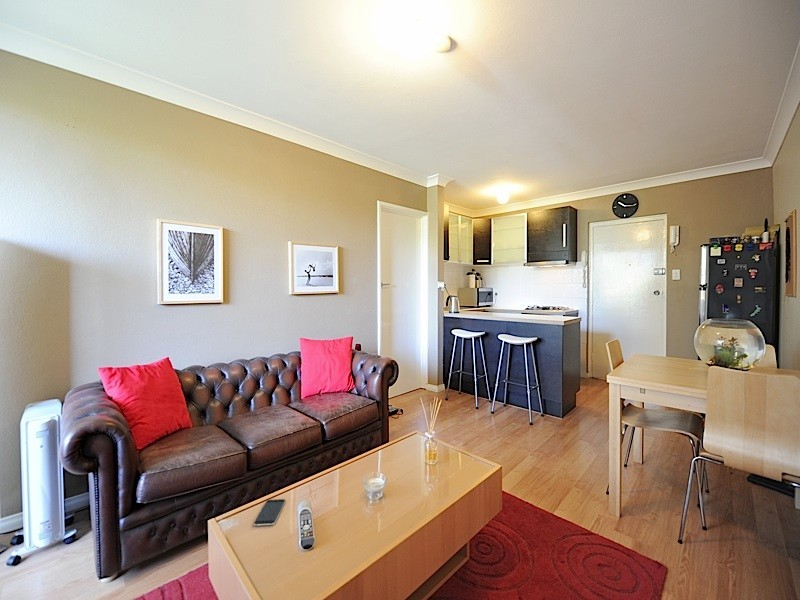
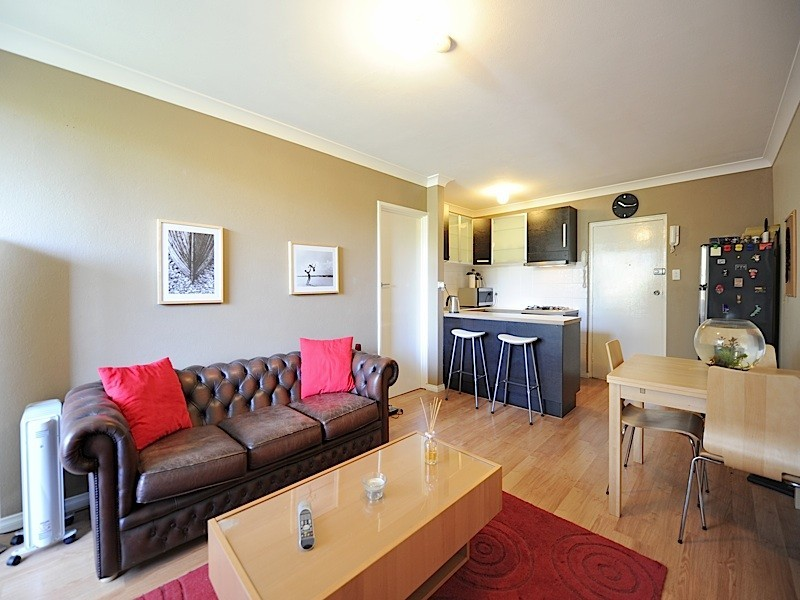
- smartphone [253,498,286,527]
